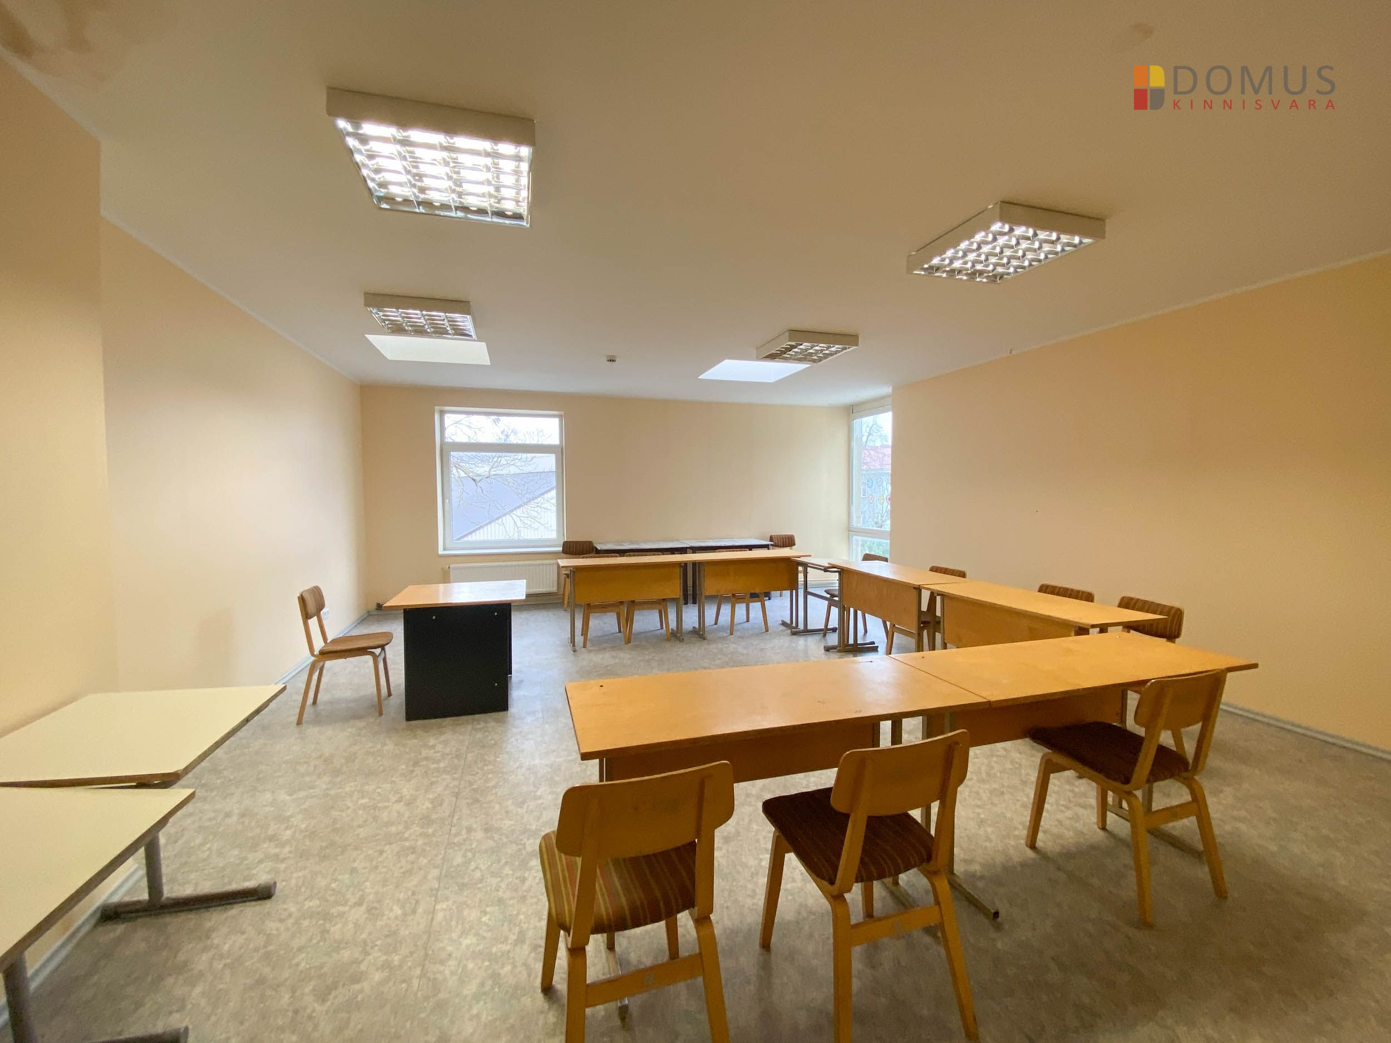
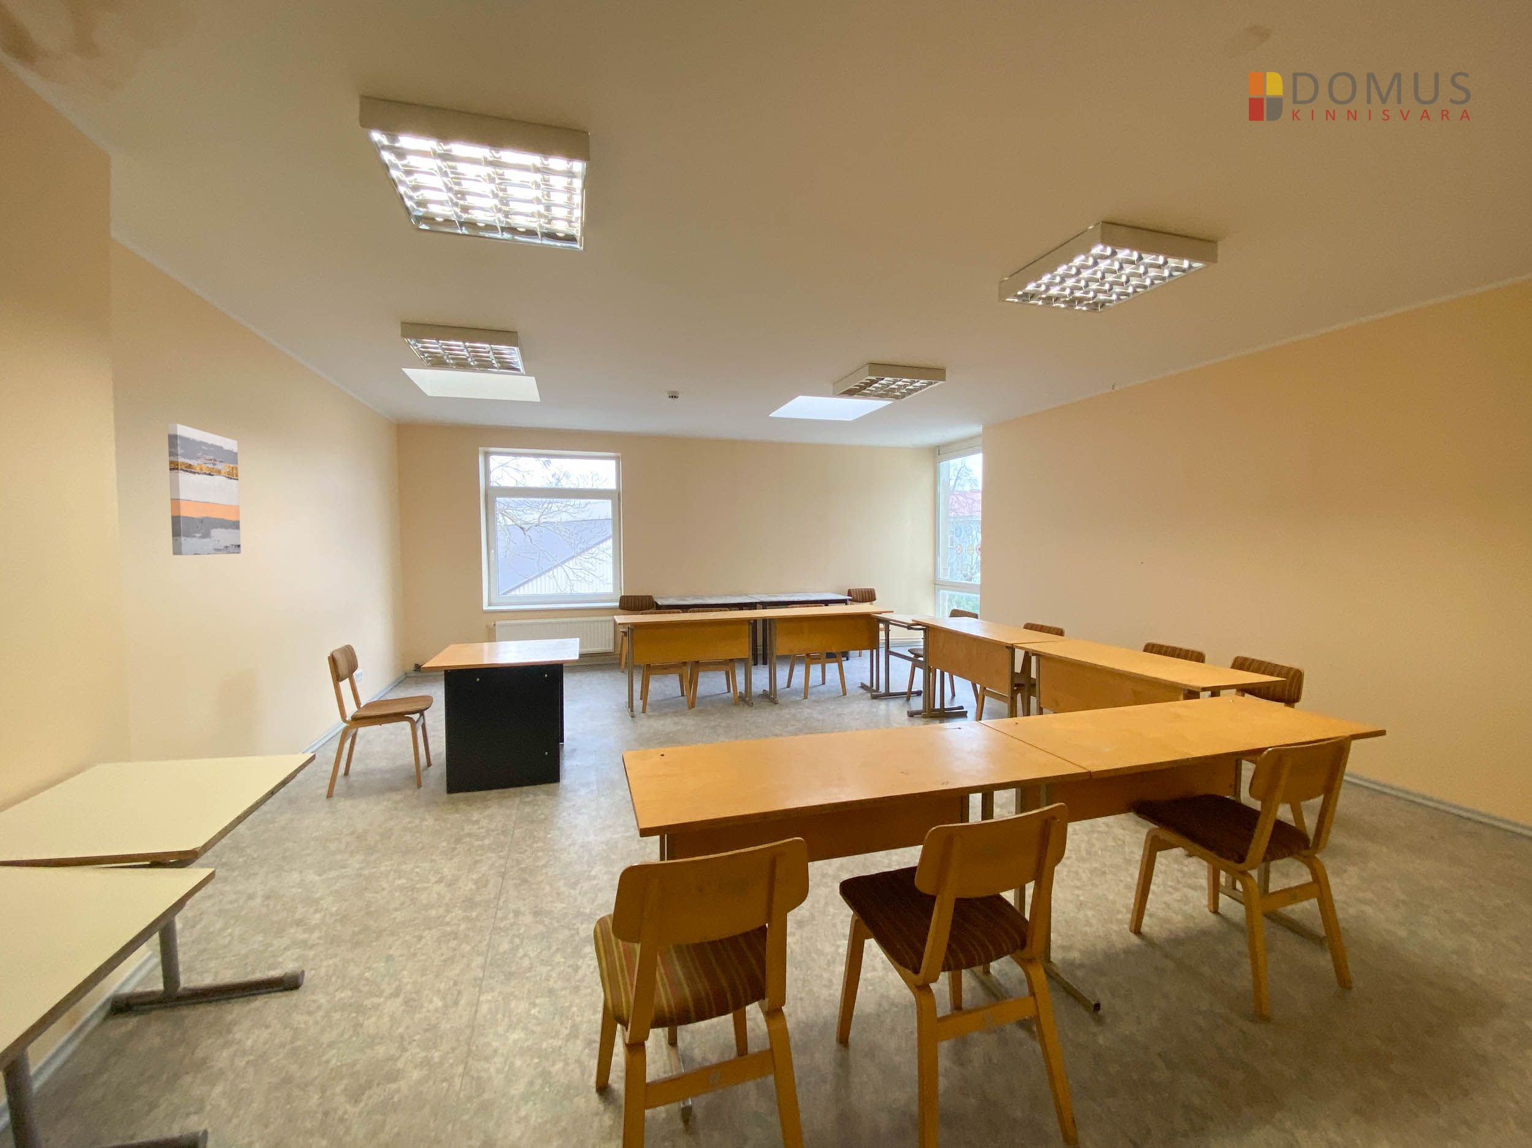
+ wall art [166,422,241,556]
